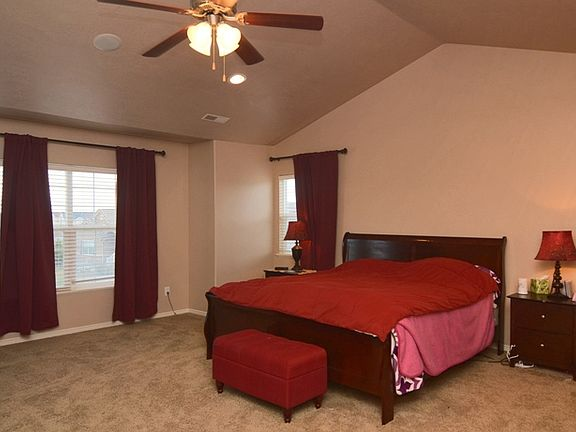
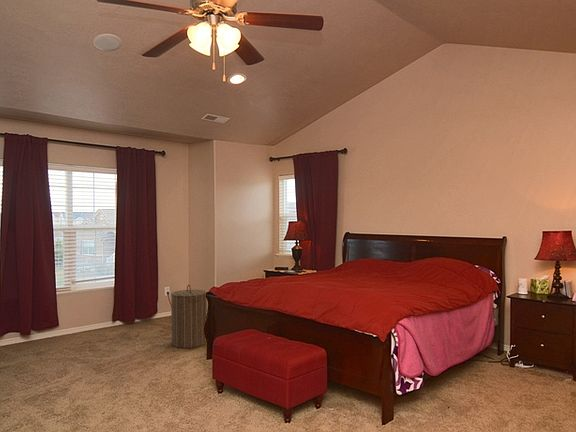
+ laundry hamper [170,284,208,349]
